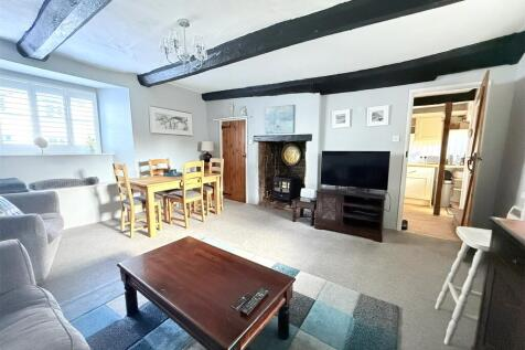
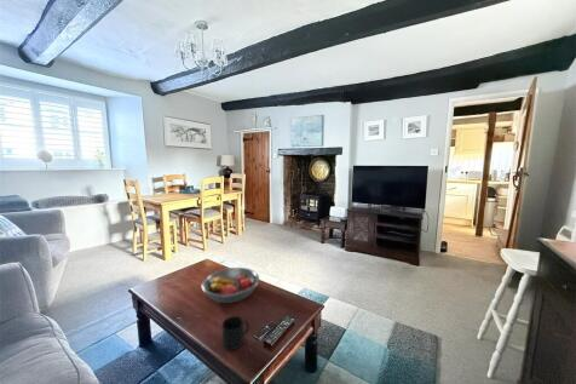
+ fruit bowl [201,266,260,304]
+ mug [221,315,250,351]
